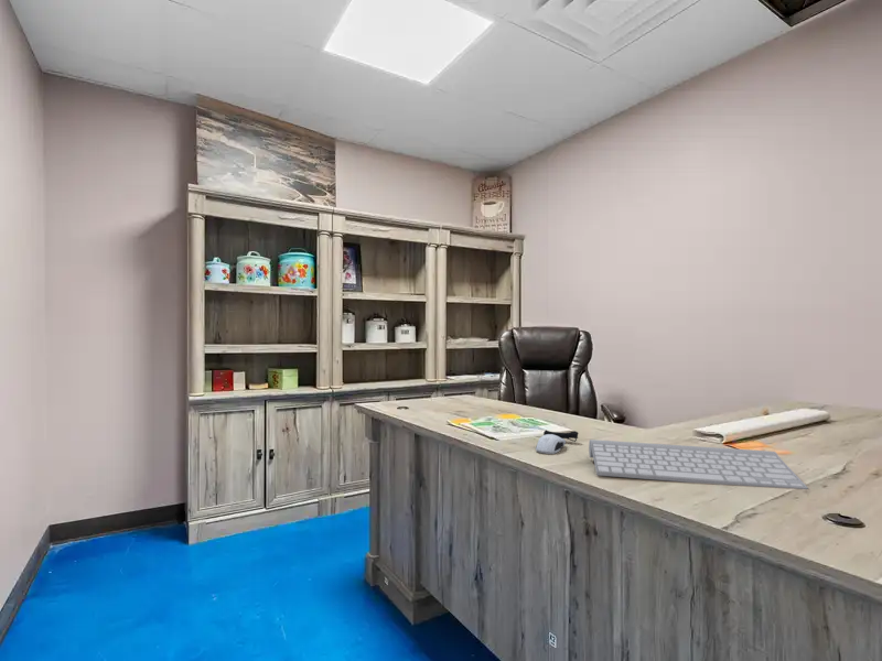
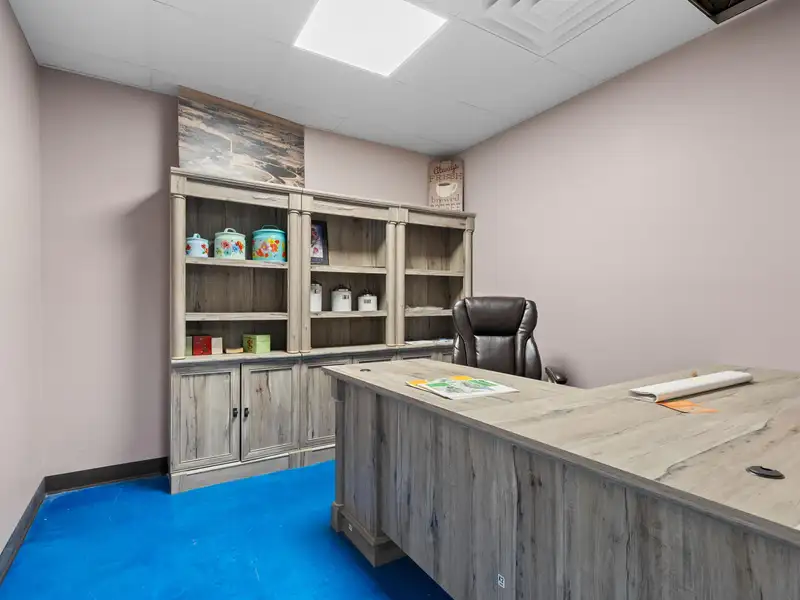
- computer mouse [535,430,580,455]
- keyboard [588,438,809,490]
